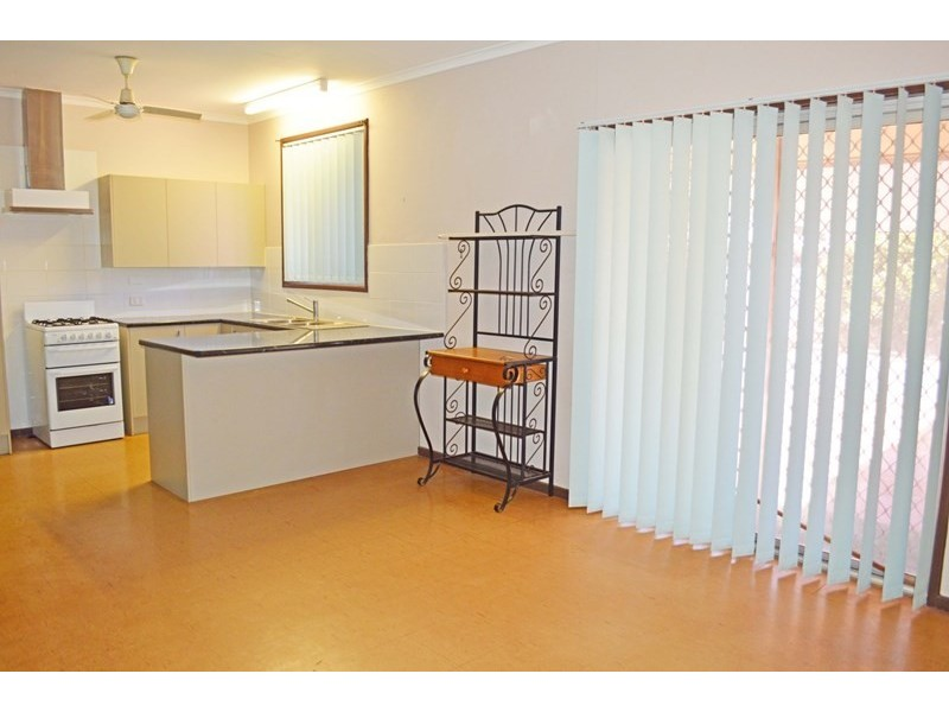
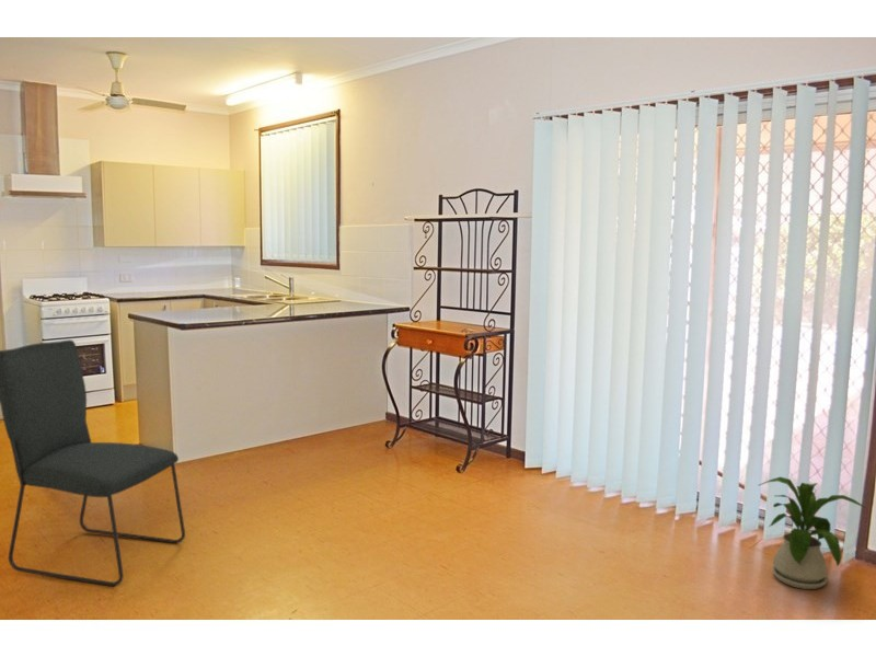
+ house plant [758,475,867,590]
+ chair [0,338,186,587]
